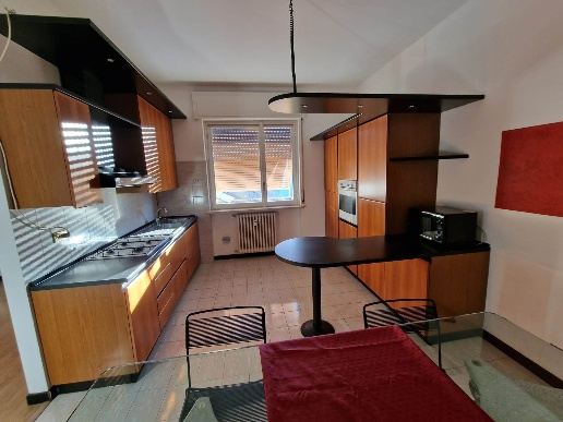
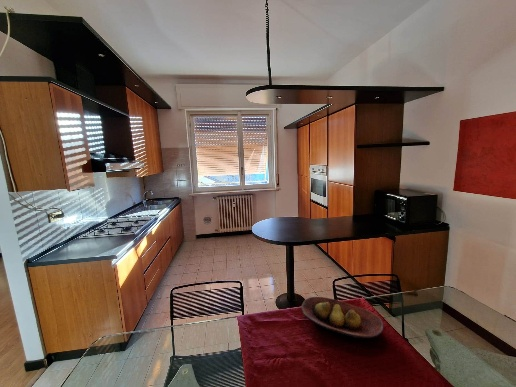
+ fruit bowl [300,296,385,339]
